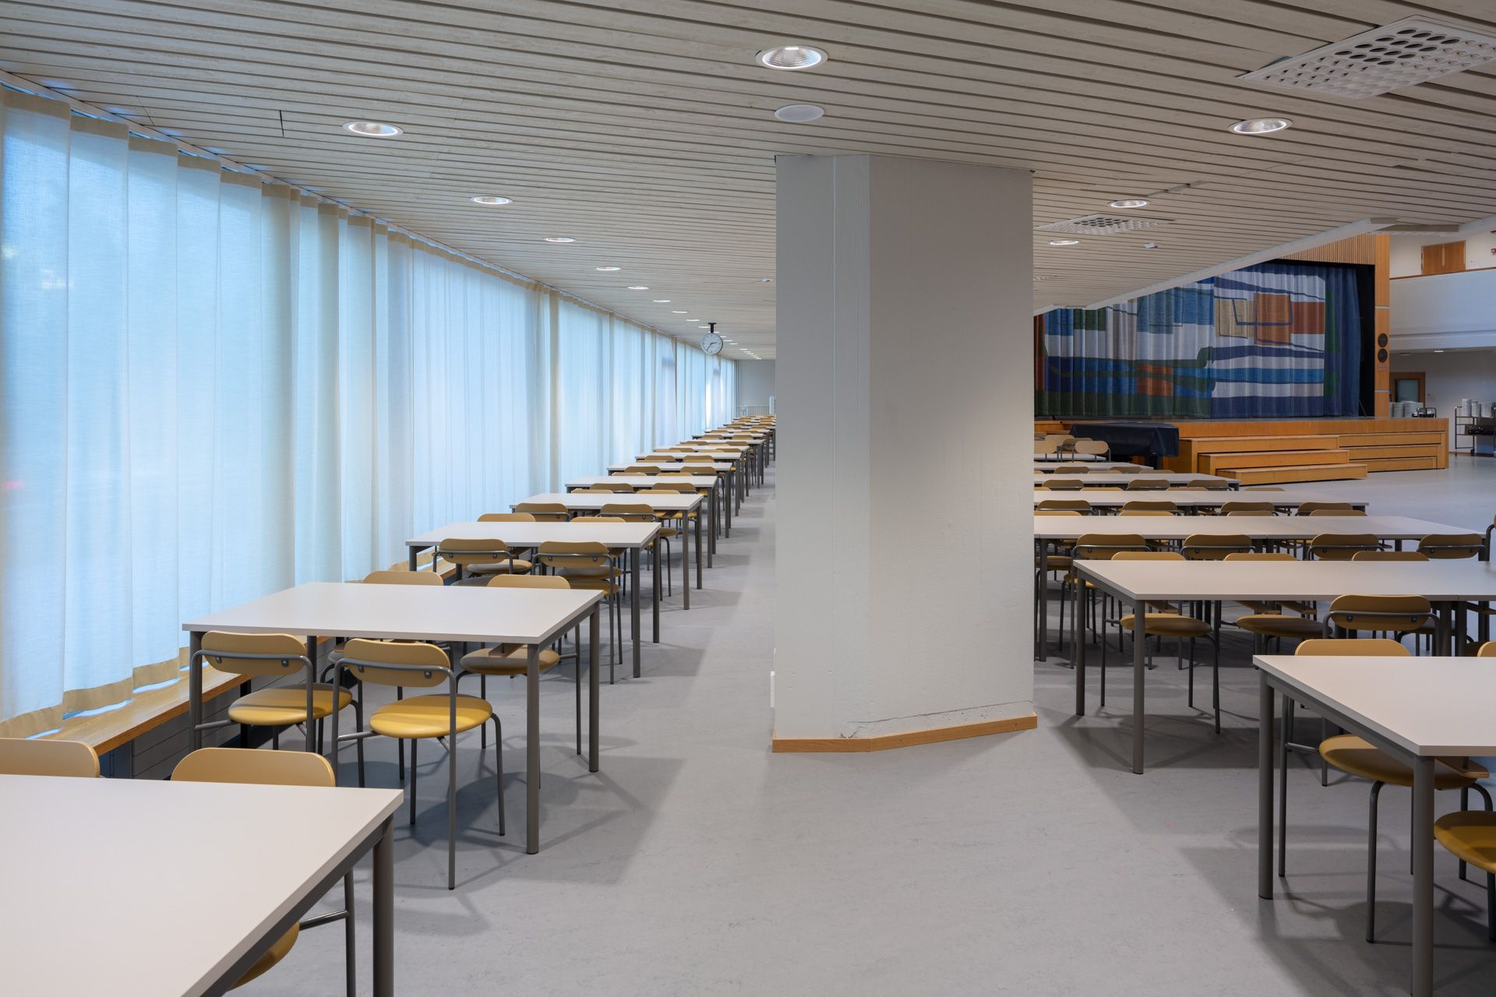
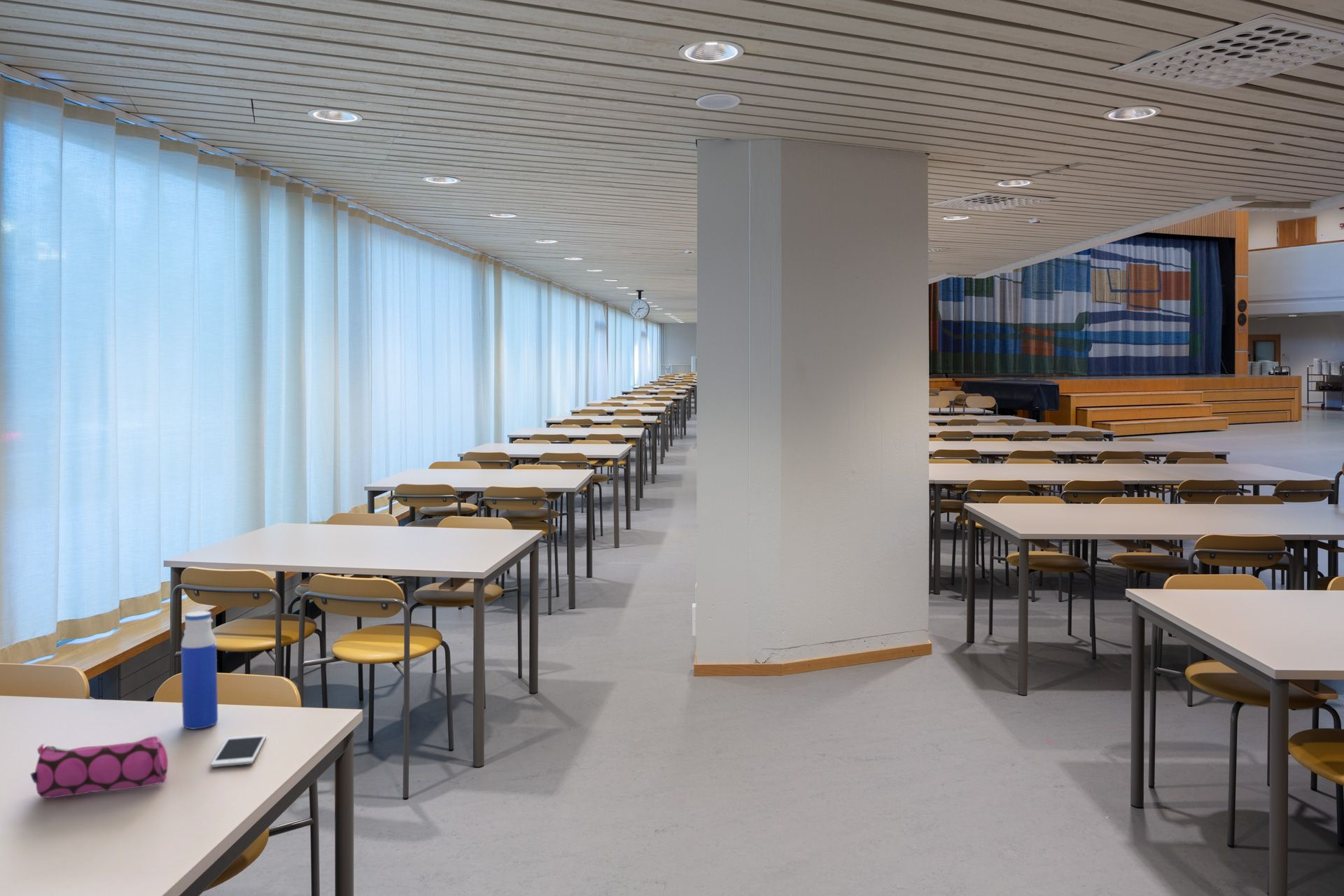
+ pencil case [30,736,169,799]
+ water bottle [181,610,218,730]
+ cell phone [210,734,267,768]
